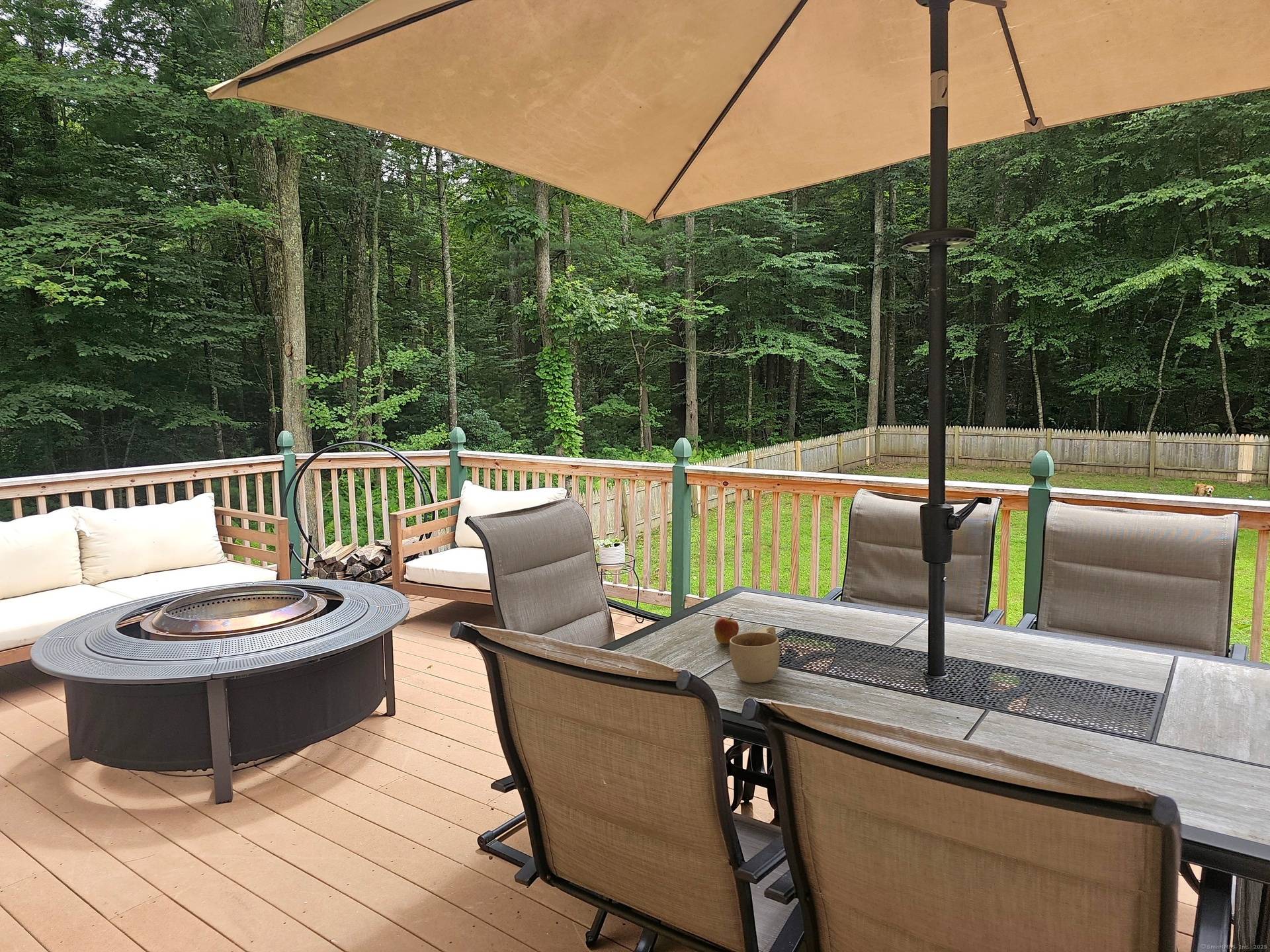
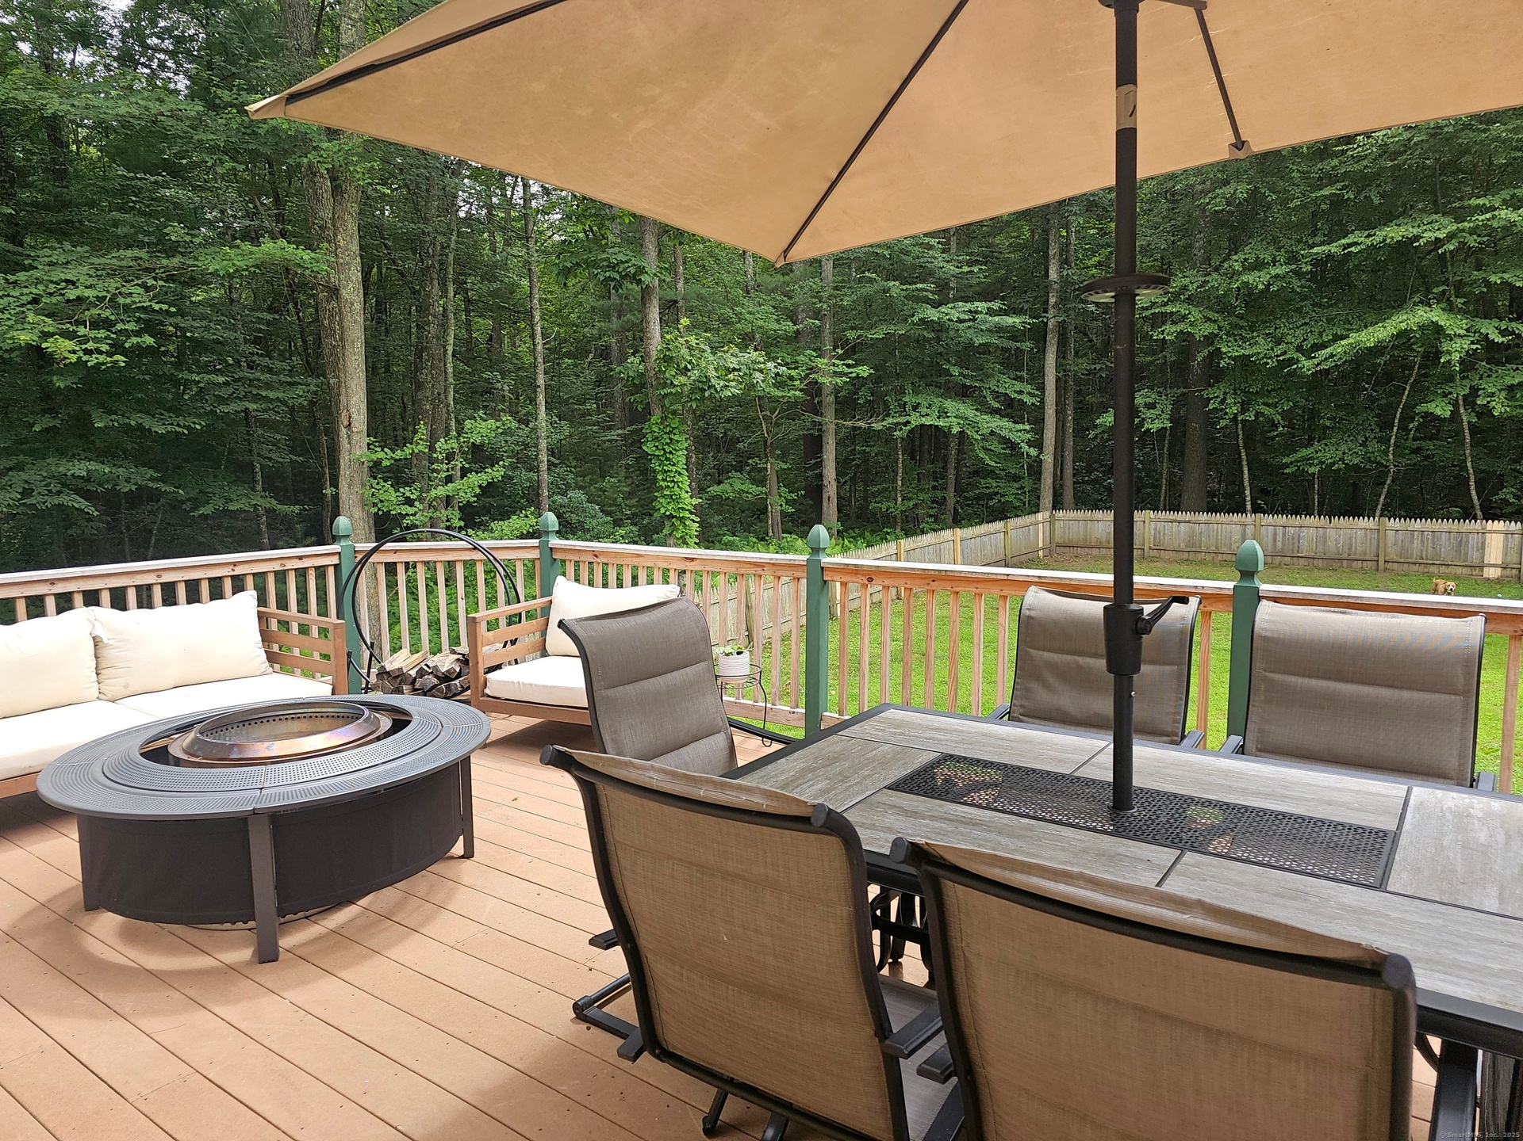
- cup [729,625,781,684]
- fruit [714,614,740,645]
